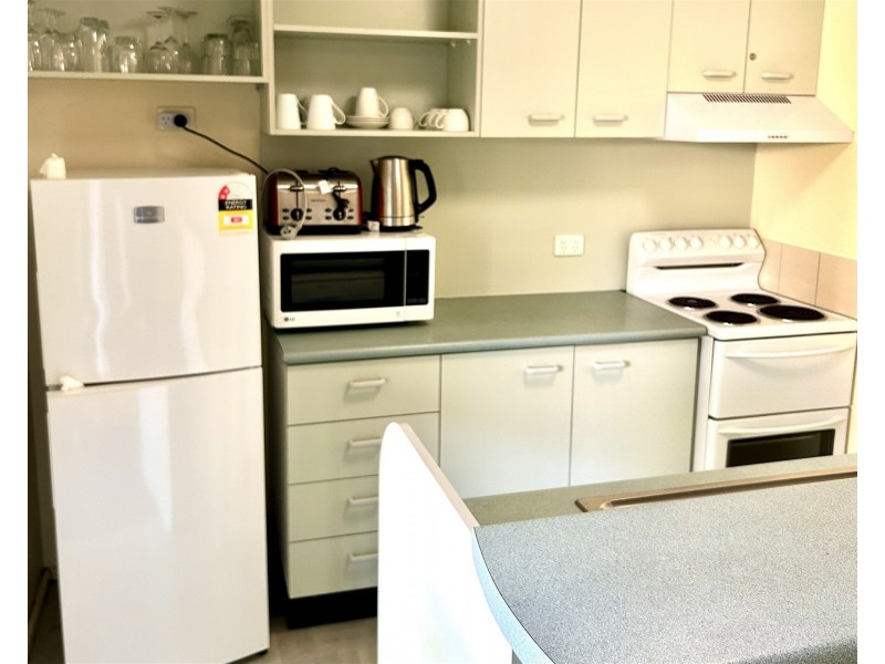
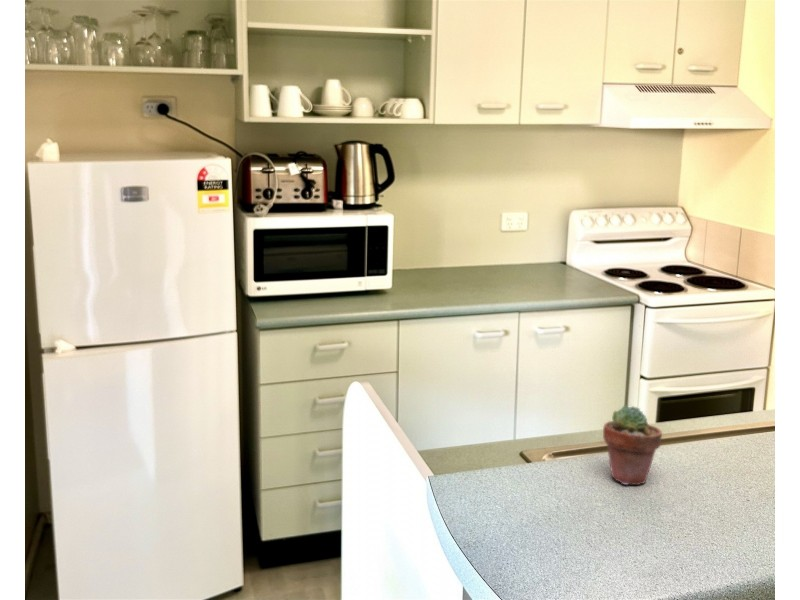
+ potted succulent [602,404,663,486]
